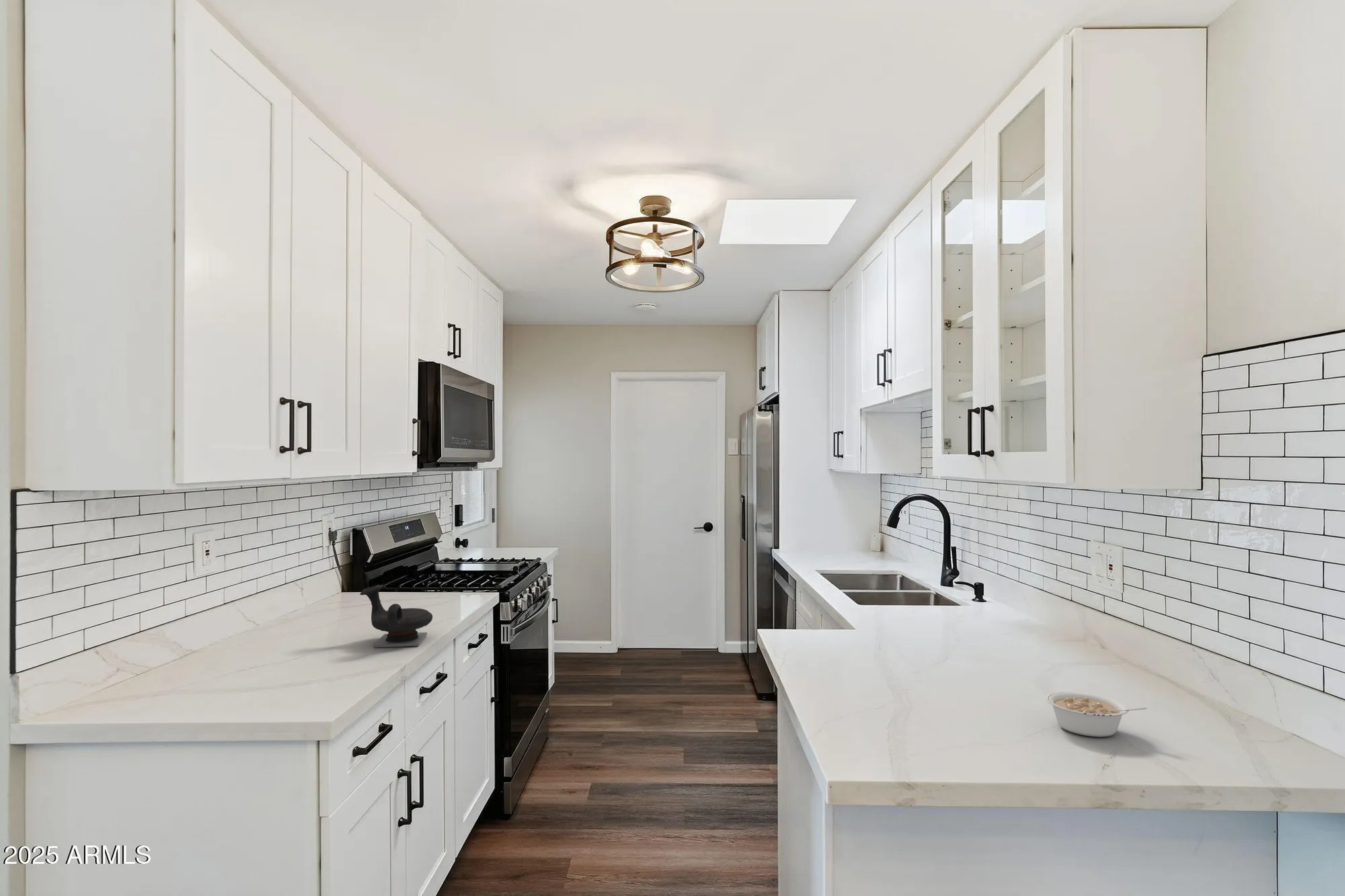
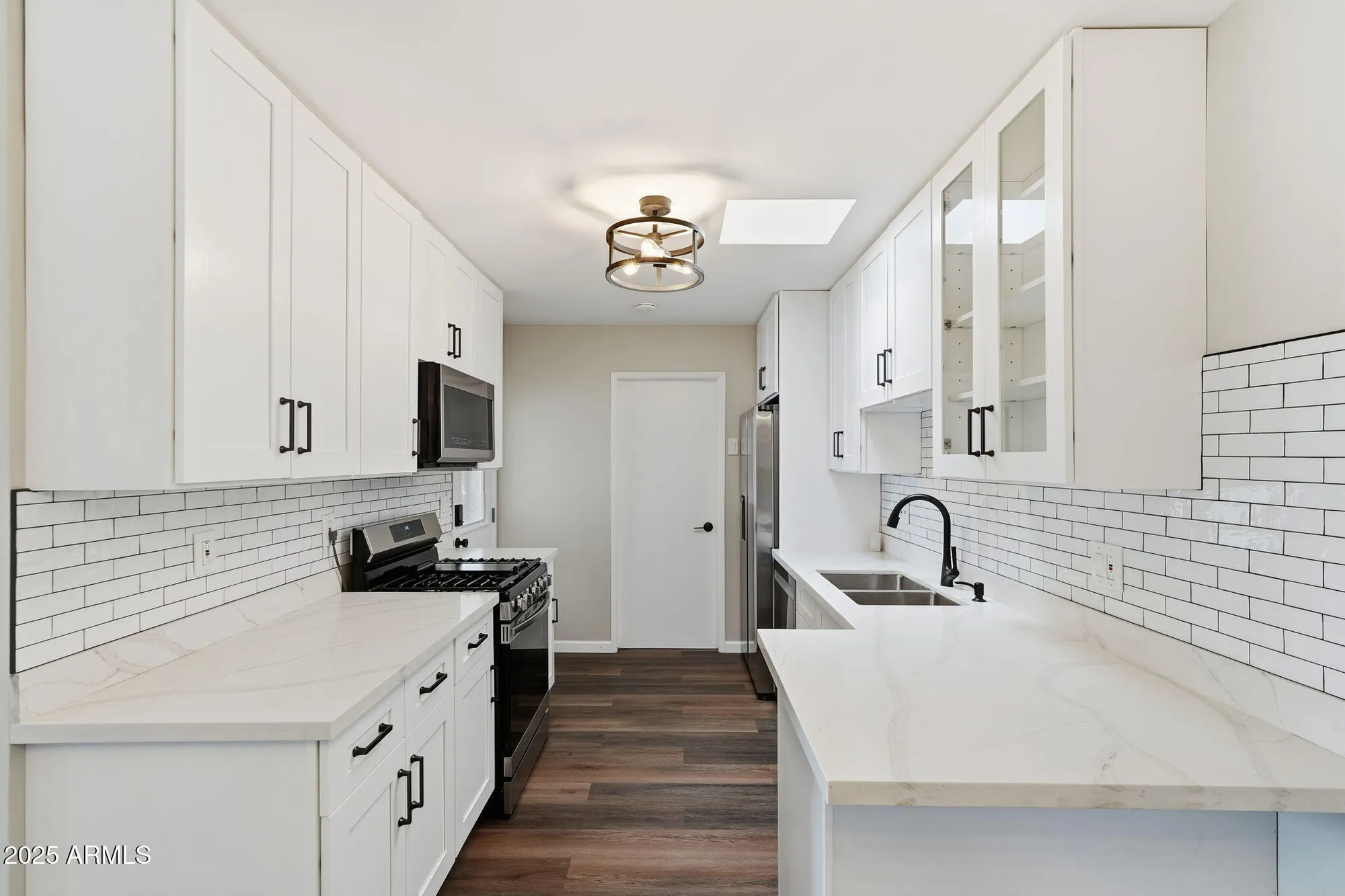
- teapot [359,584,433,648]
- legume [1046,691,1147,737]
